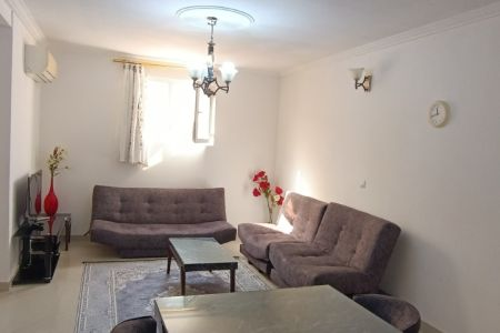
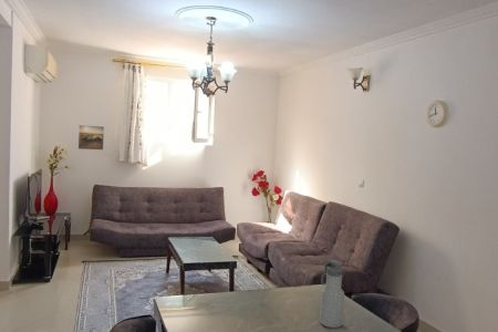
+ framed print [77,124,105,152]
+ water bottle [319,259,345,329]
